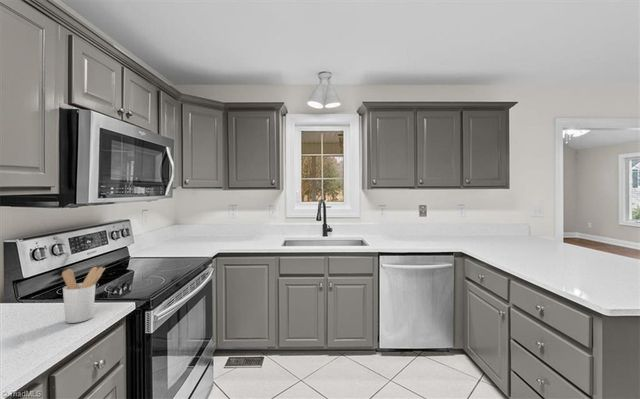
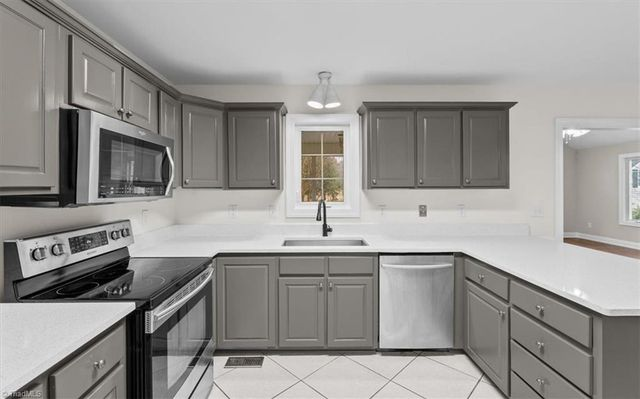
- utensil holder [61,266,106,324]
